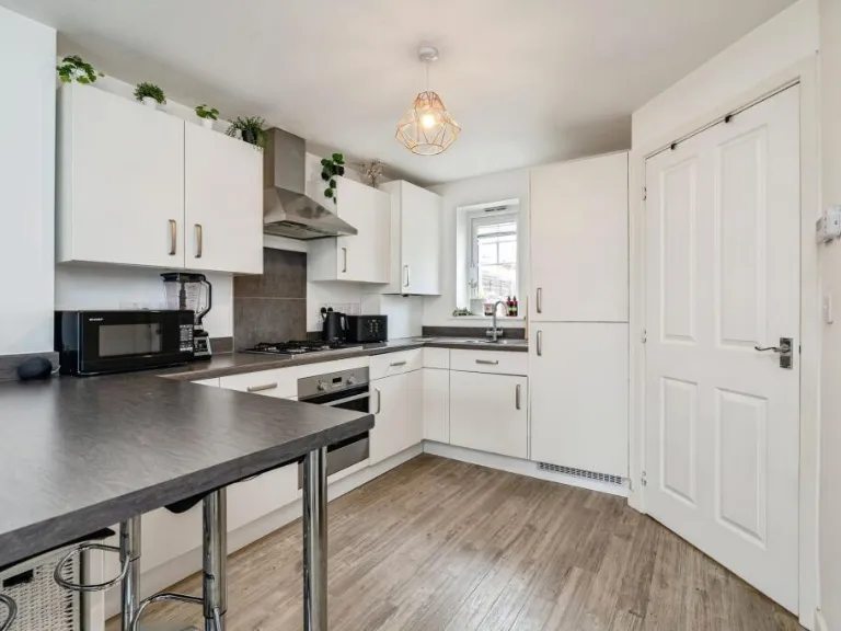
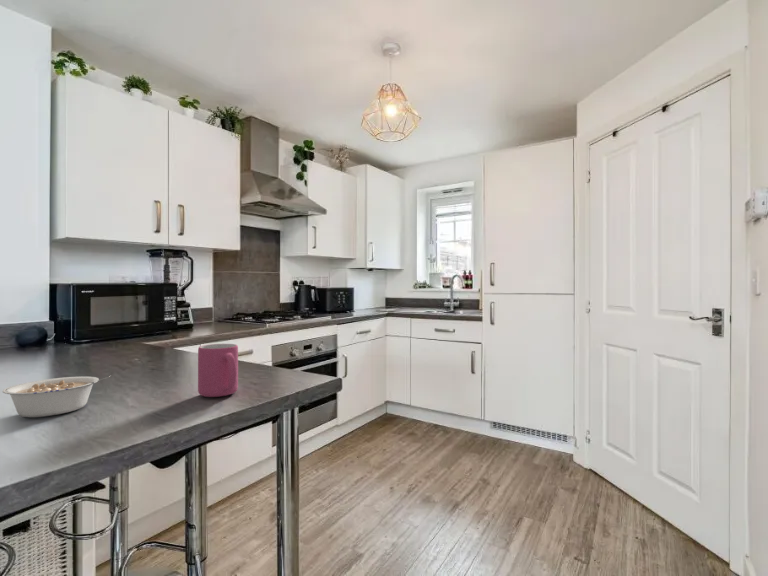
+ legume [2,375,112,418]
+ mug [197,343,239,398]
